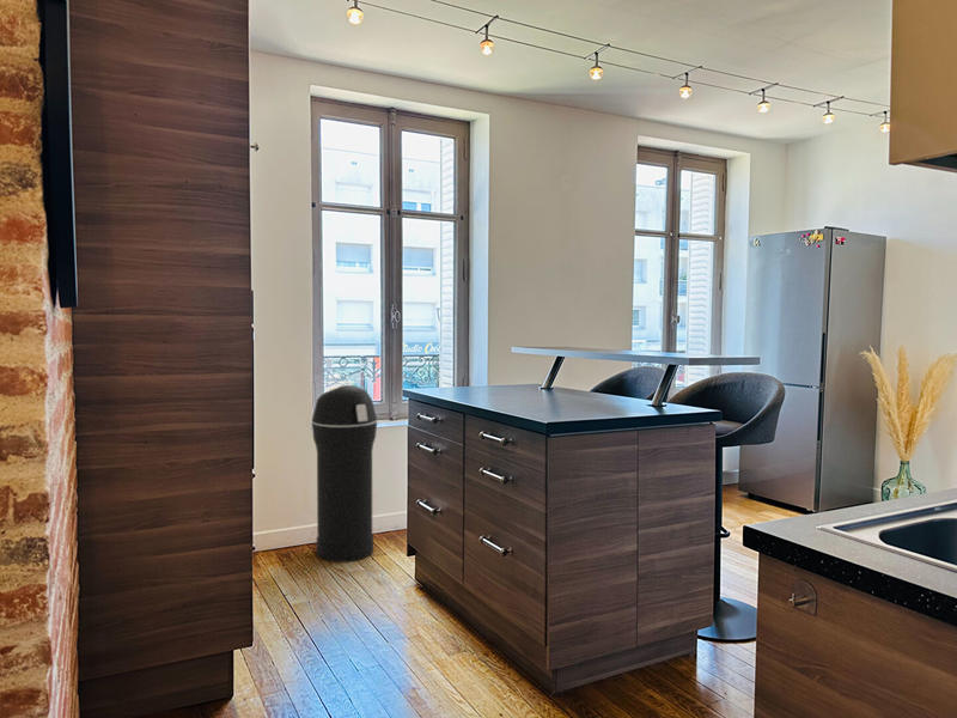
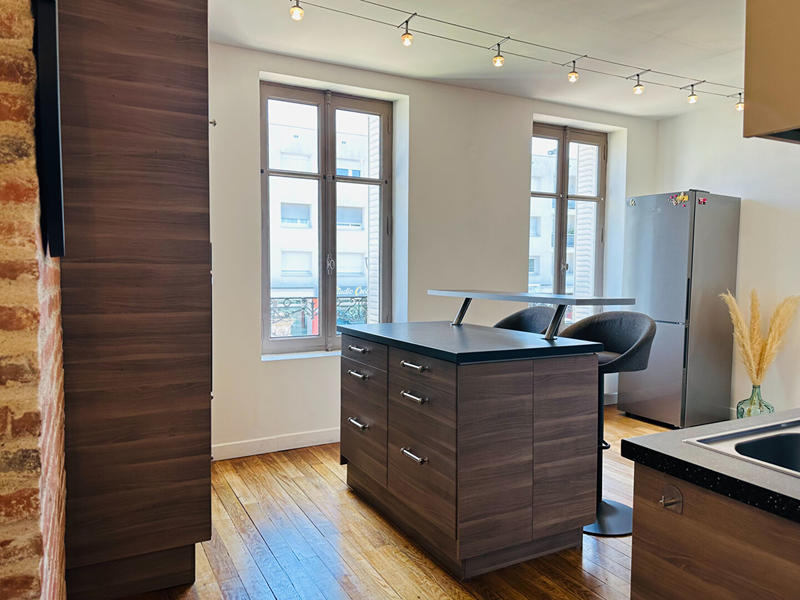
- trash can [311,384,378,564]
